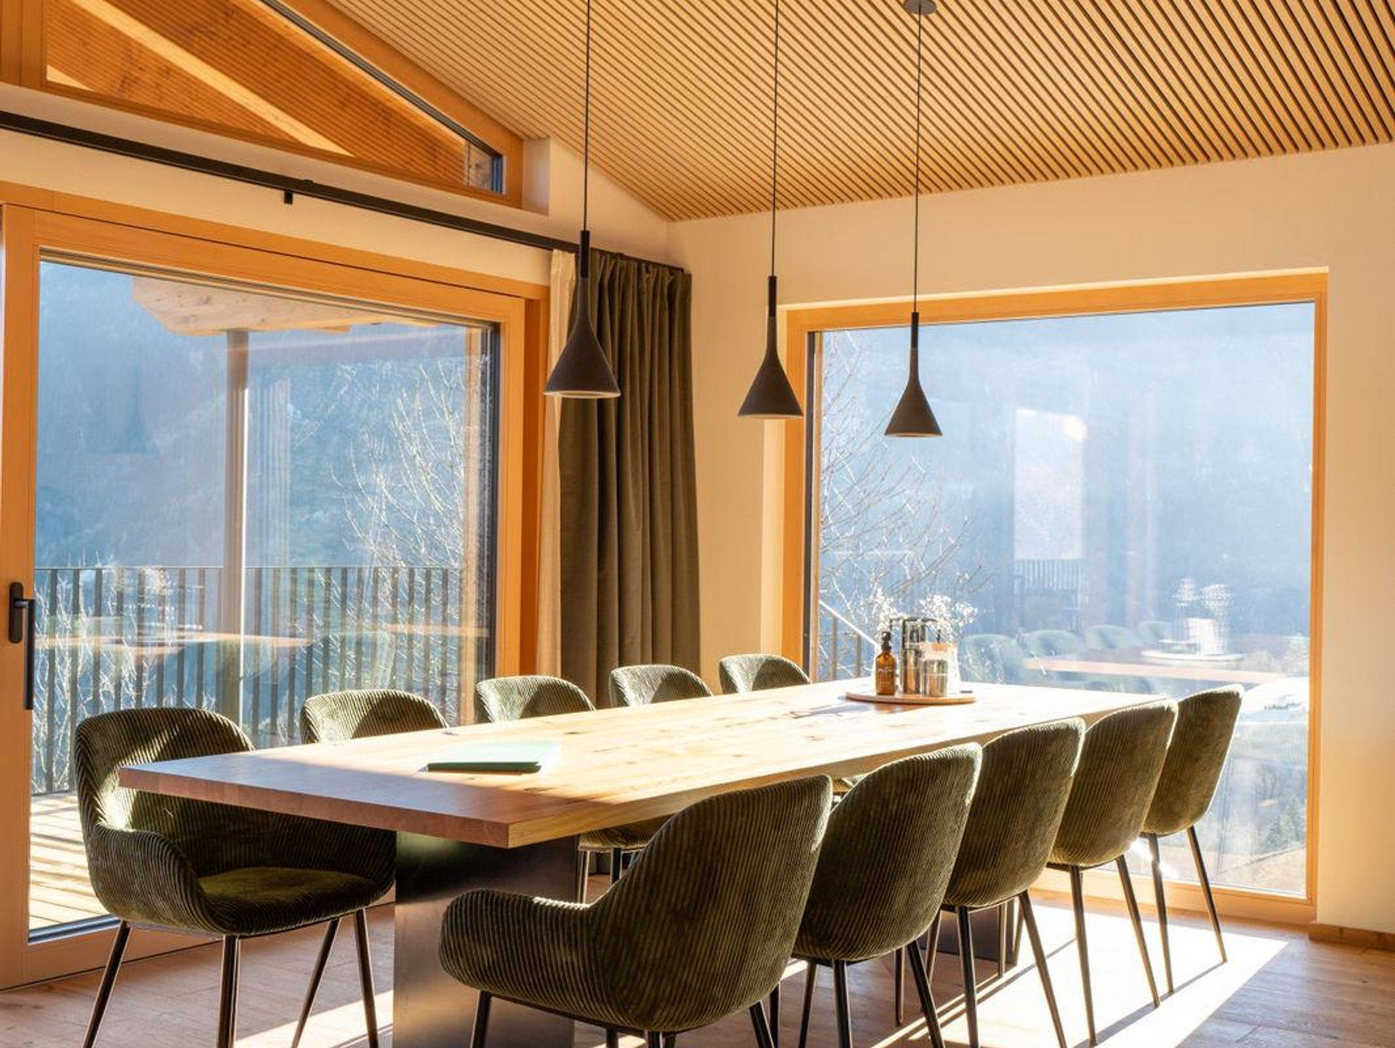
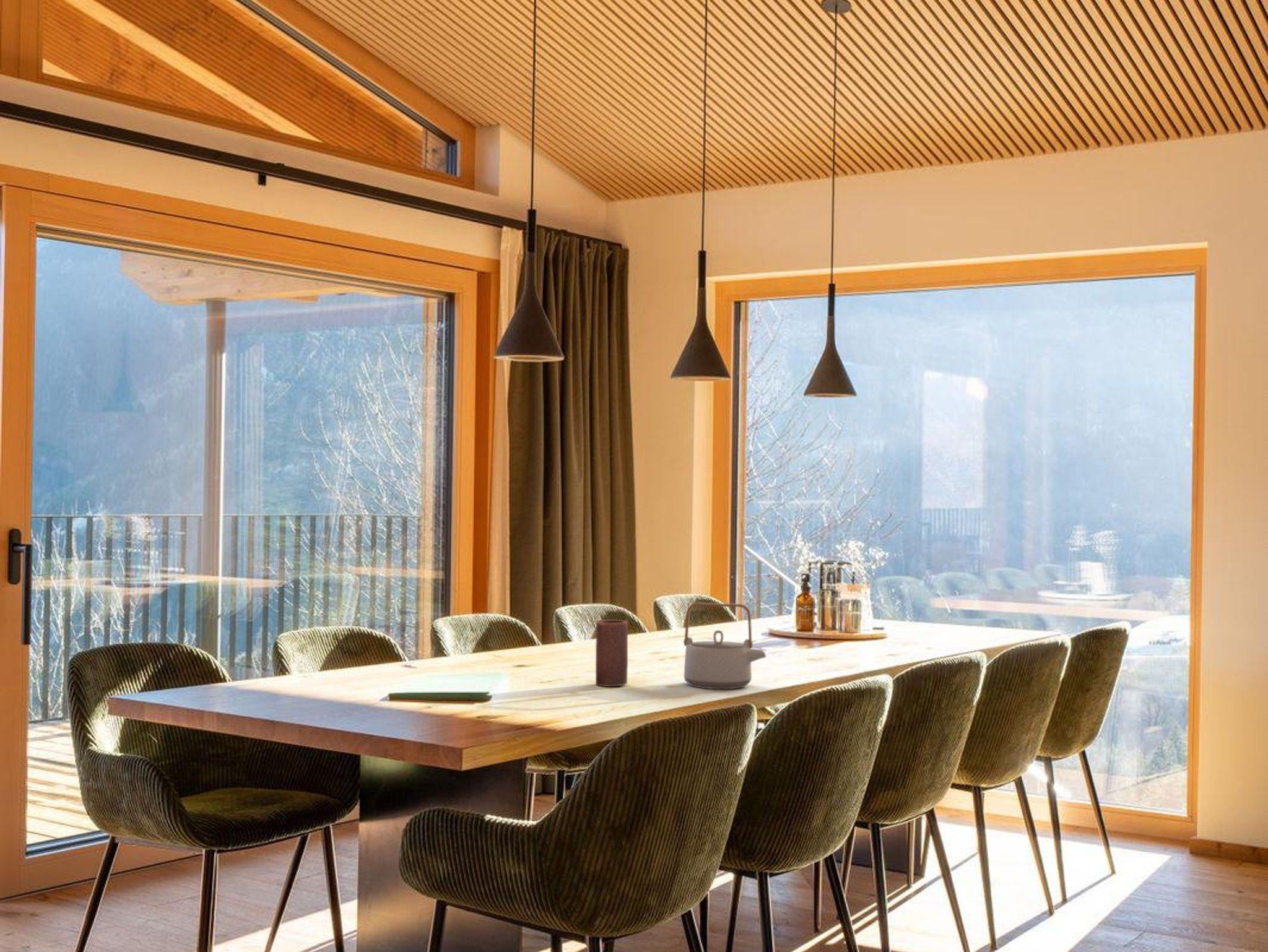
+ candle [595,619,628,687]
+ teapot [683,602,766,690]
